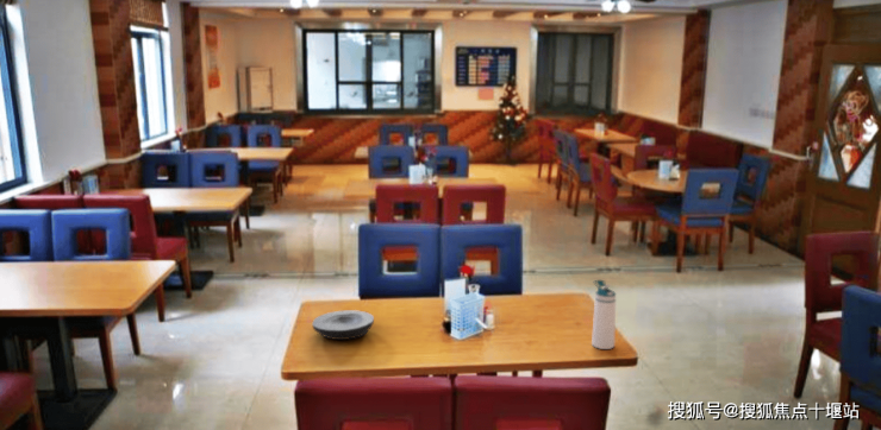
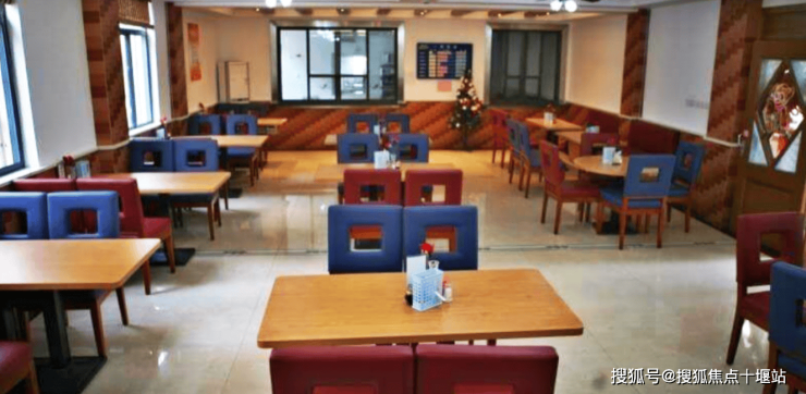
- water bottle [591,279,617,350]
- plate [311,309,375,341]
